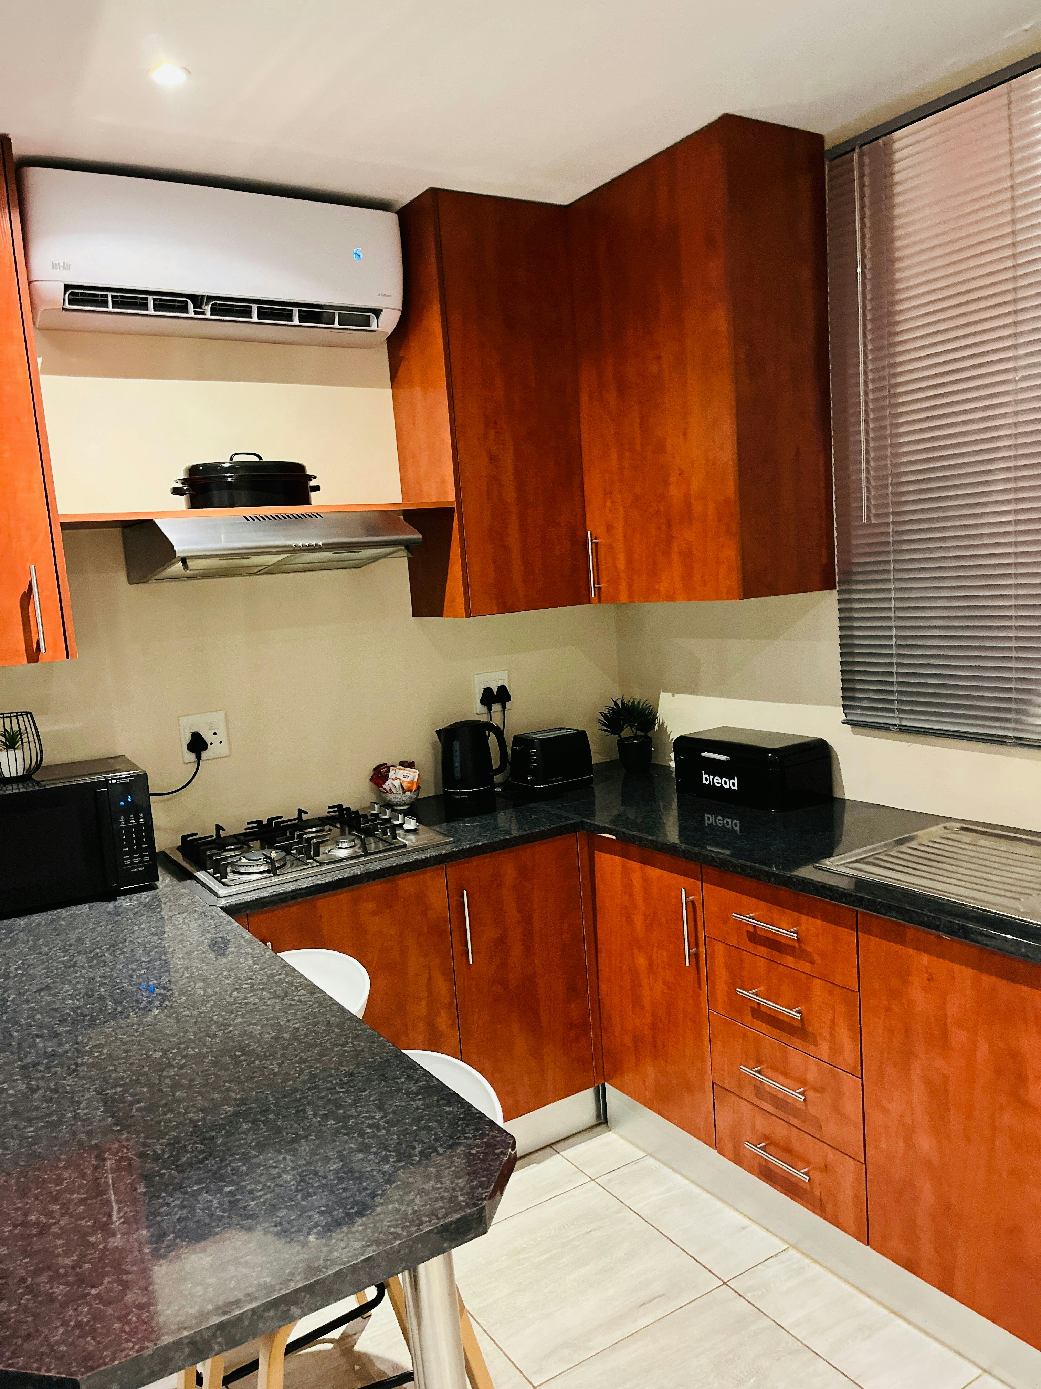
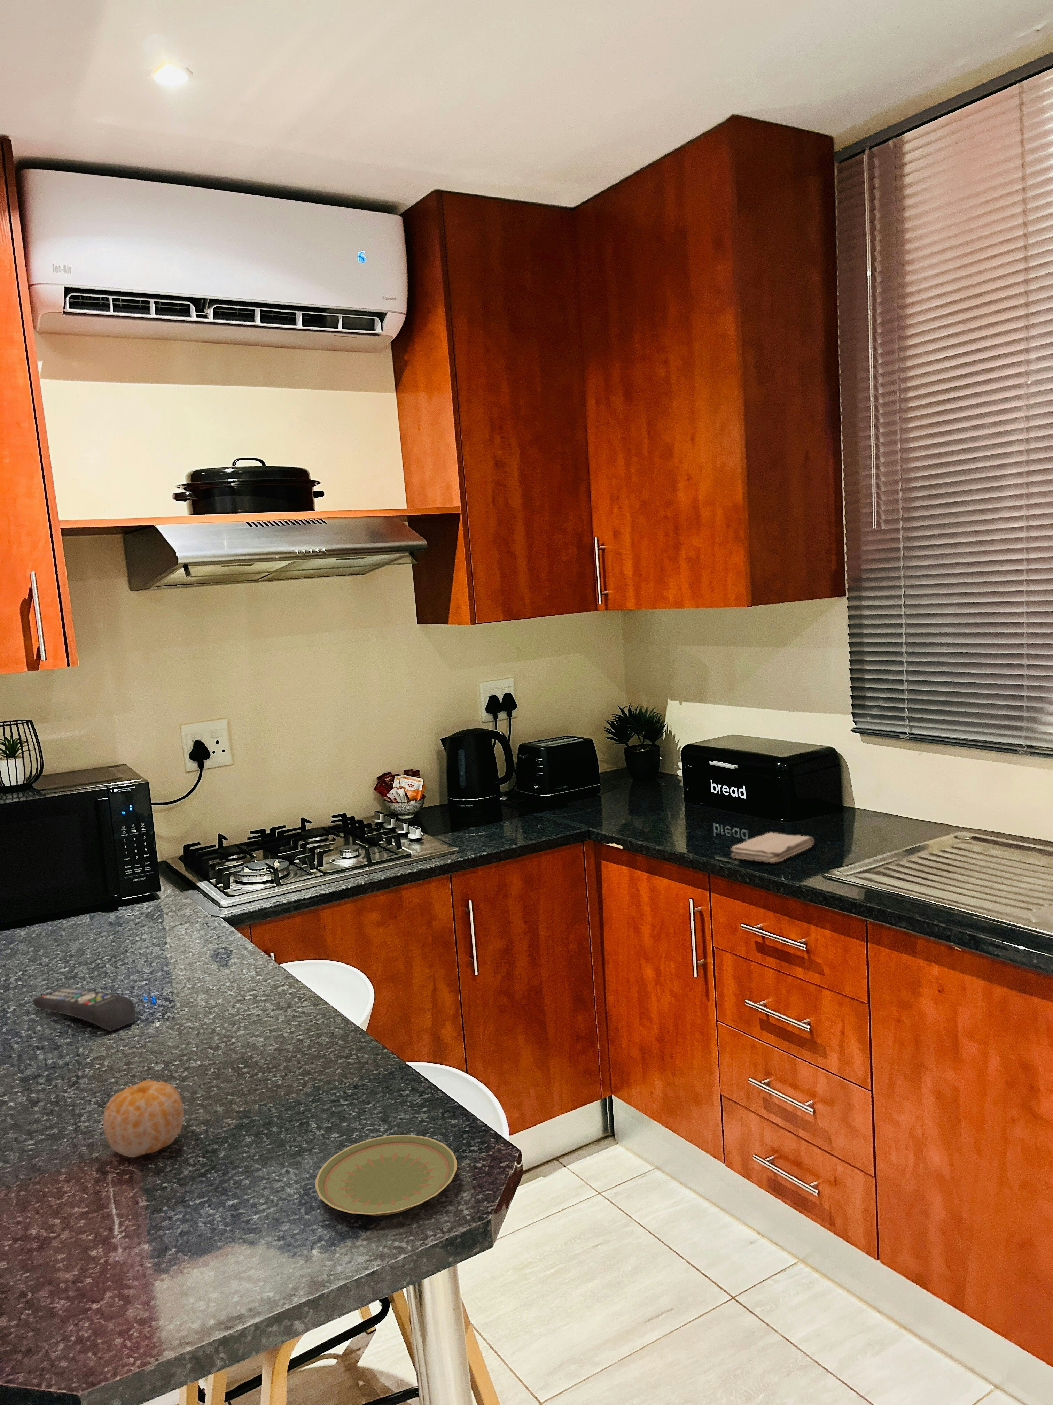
+ fruit [103,1080,185,1158]
+ plate [315,1134,458,1216]
+ washcloth [730,832,814,863]
+ remote control [32,988,136,1031]
